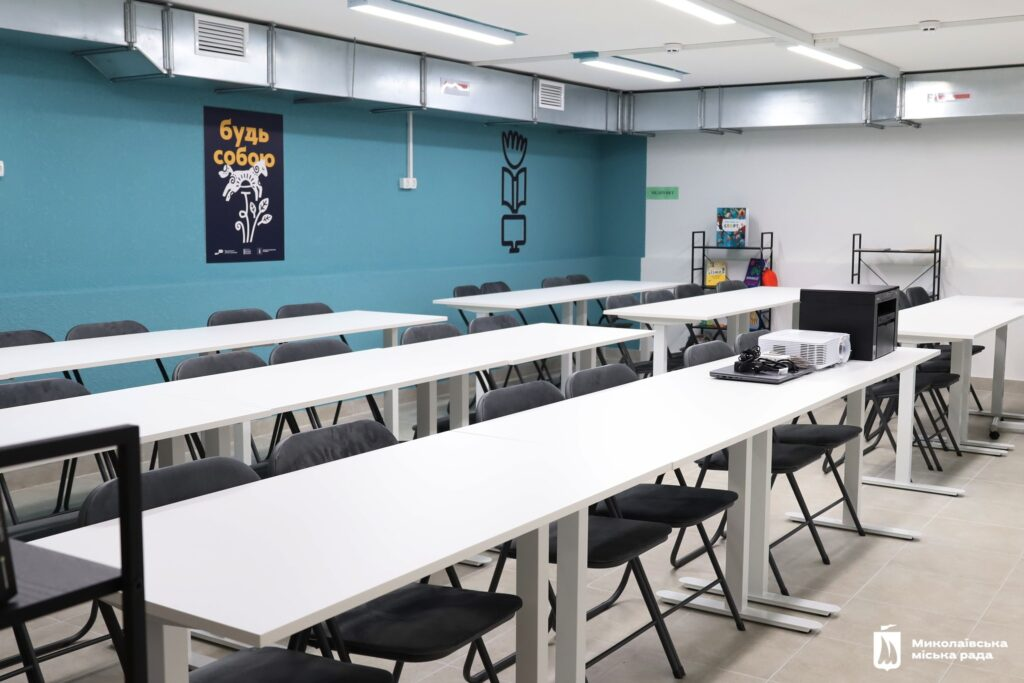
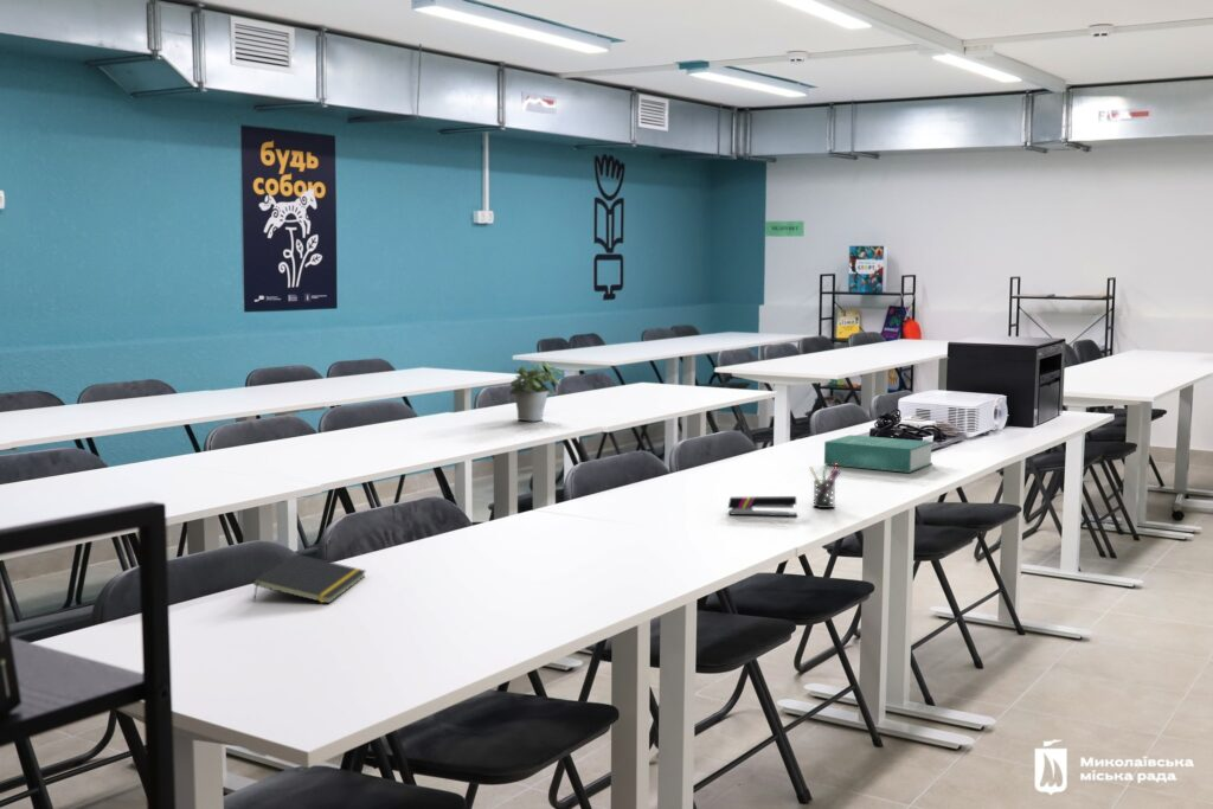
+ potted plant [508,360,564,423]
+ pen holder [809,463,842,509]
+ notepad [252,553,367,605]
+ stapler [727,495,798,518]
+ book [823,434,935,474]
